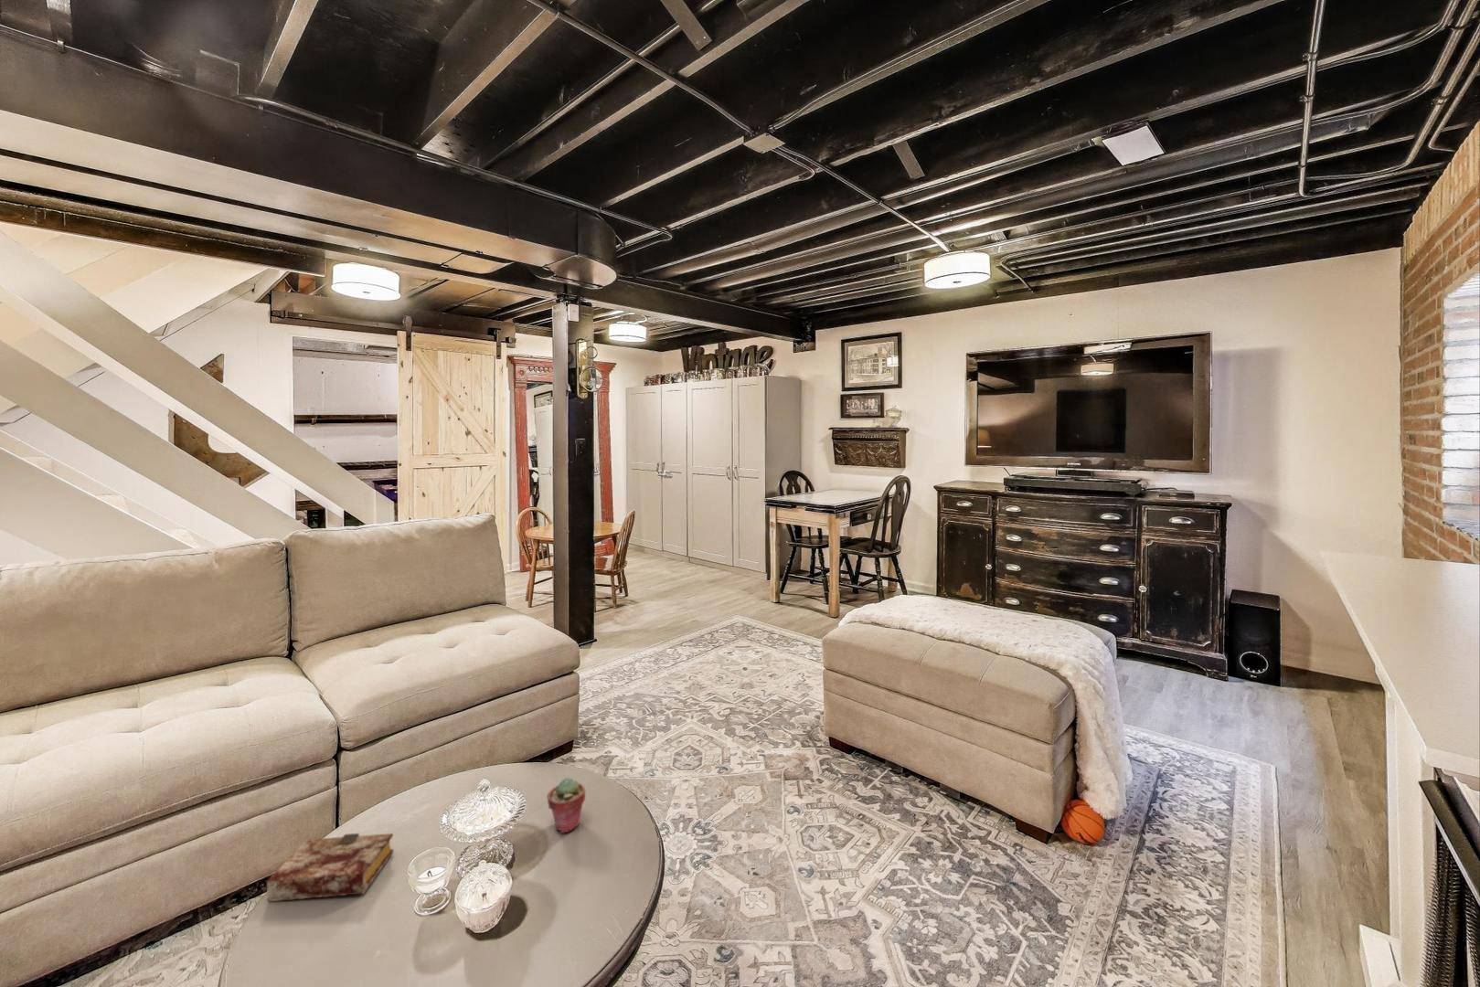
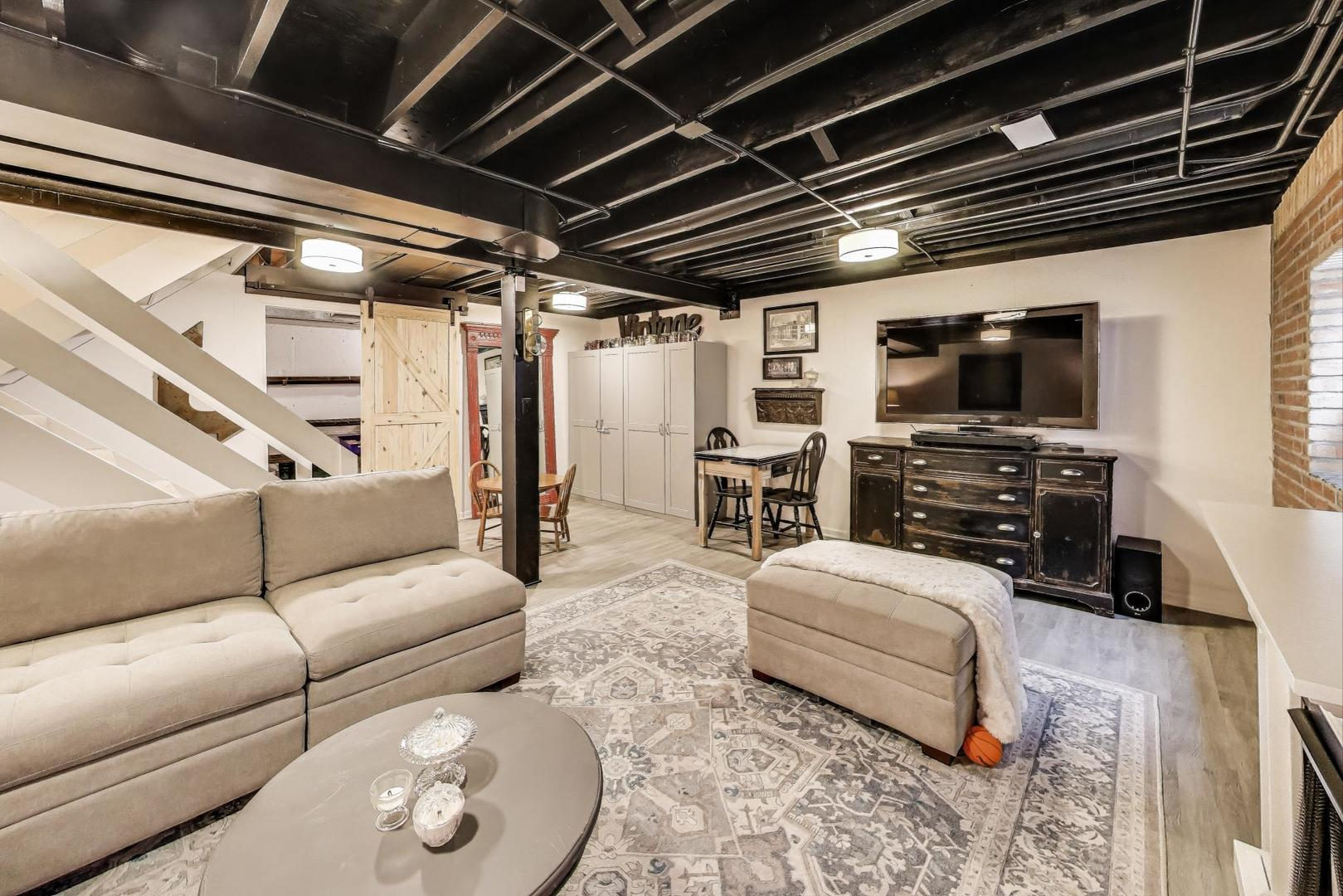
- book [266,833,395,902]
- potted succulent [545,777,586,834]
